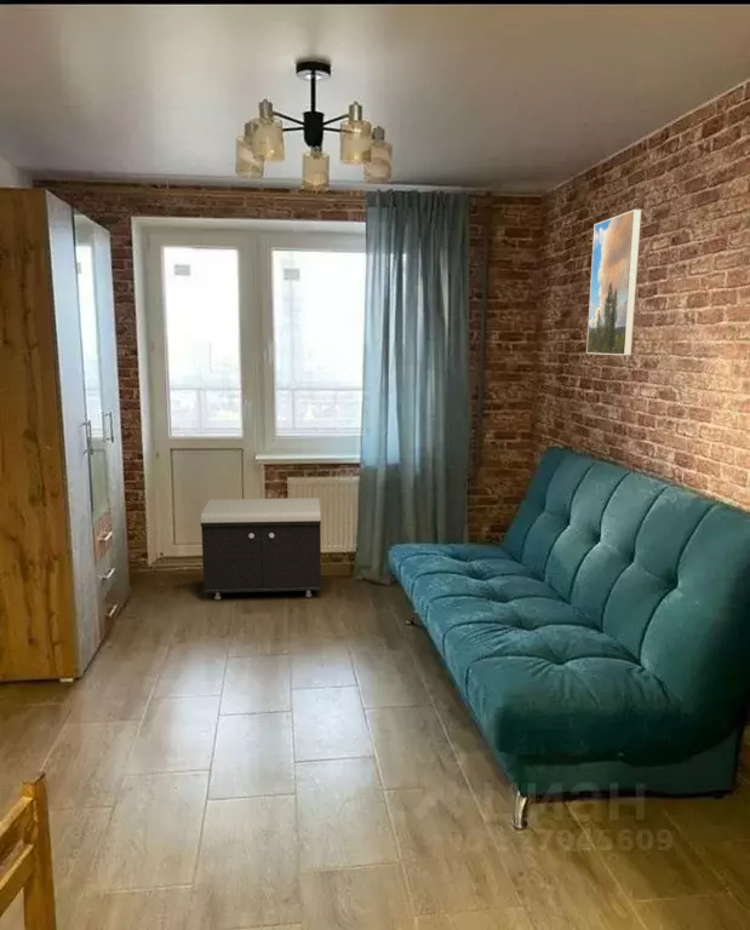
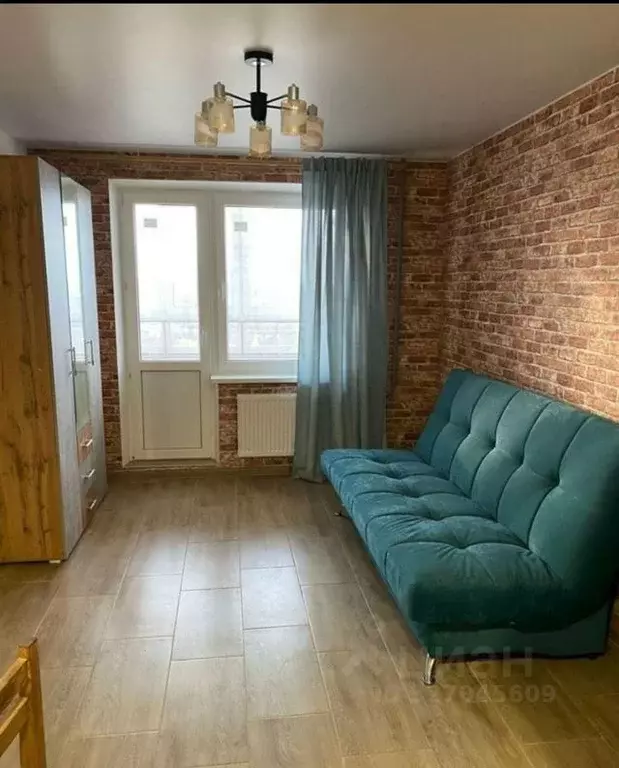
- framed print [585,208,642,356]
- storage bench [200,496,322,601]
